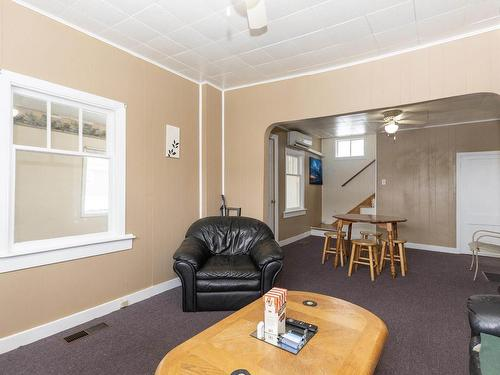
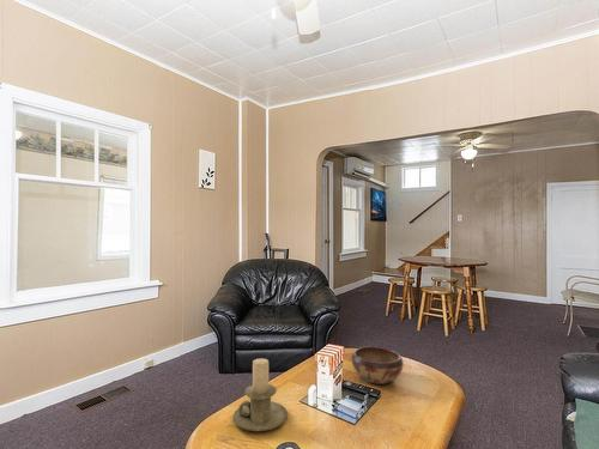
+ candle holder [231,357,289,432]
+ decorative bowl [350,345,405,386]
